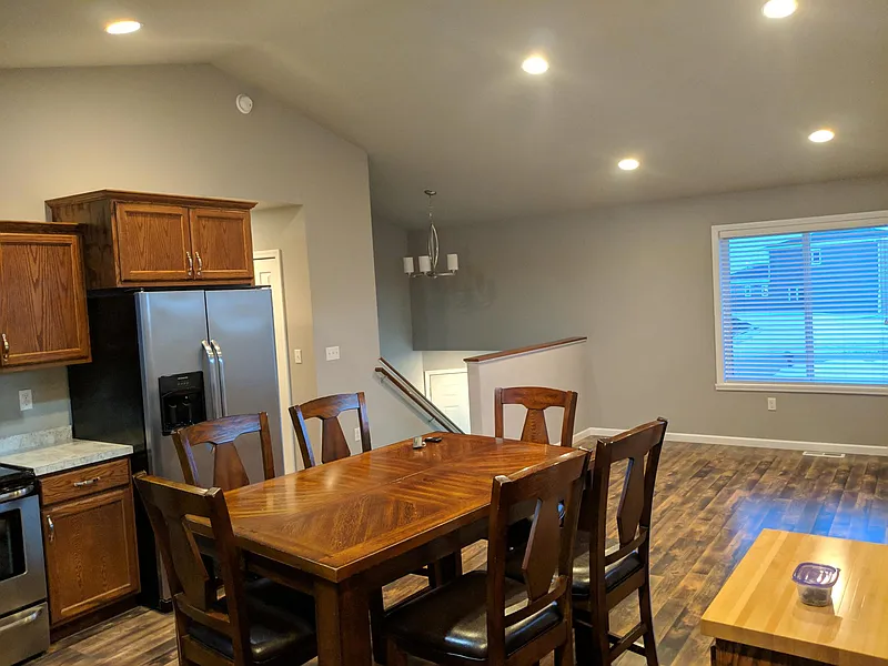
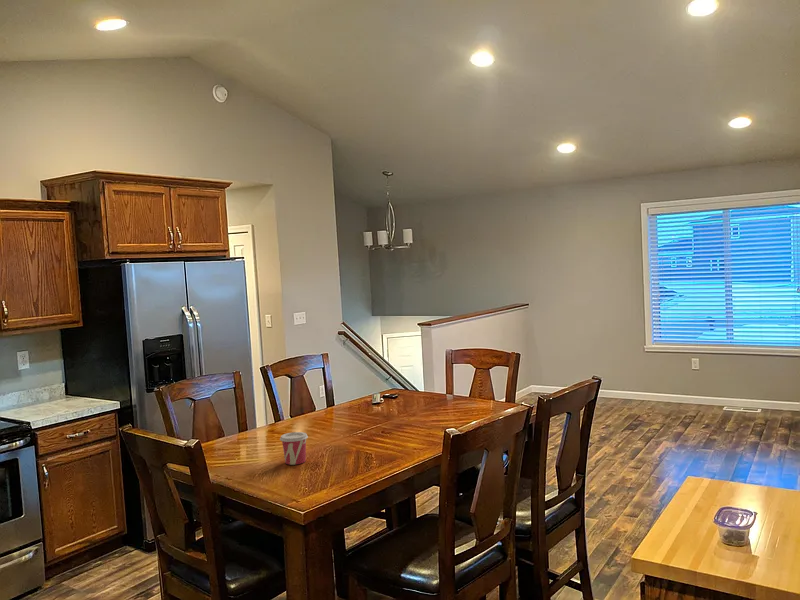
+ cup [279,431,309,466]
